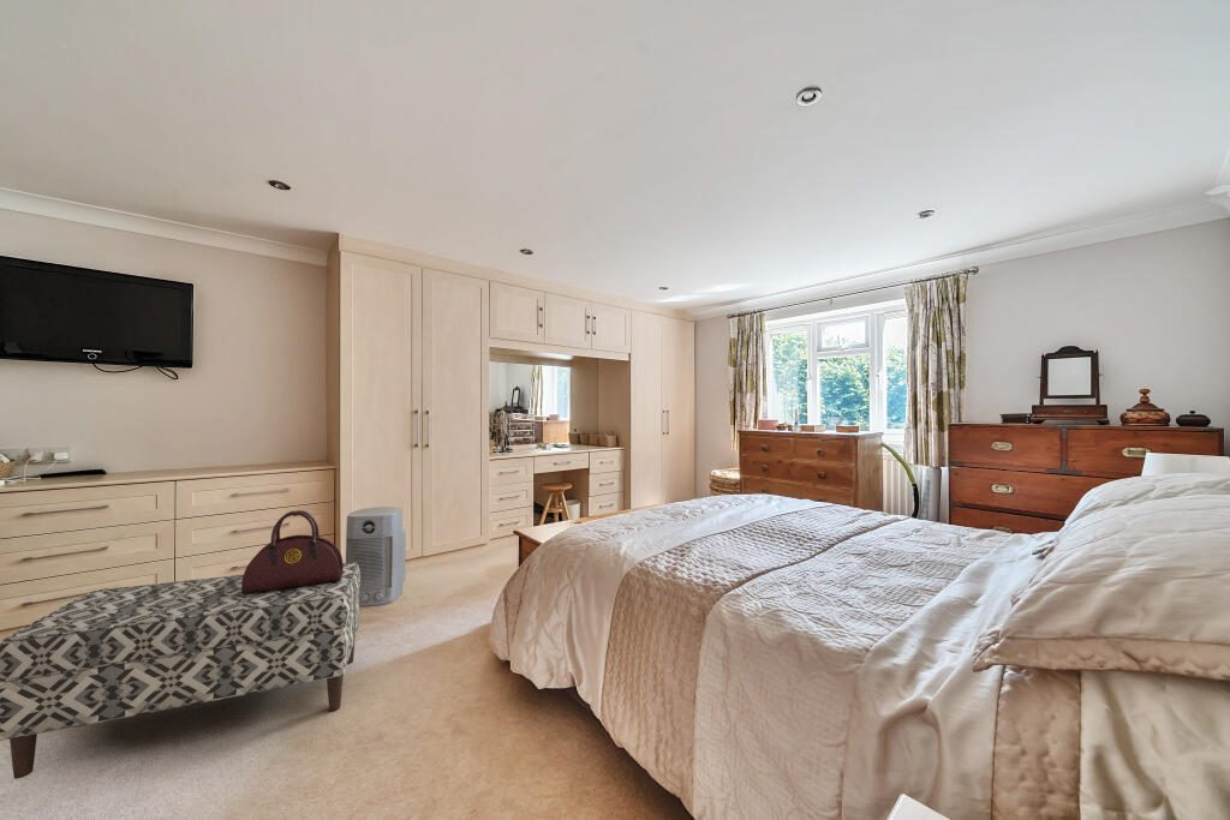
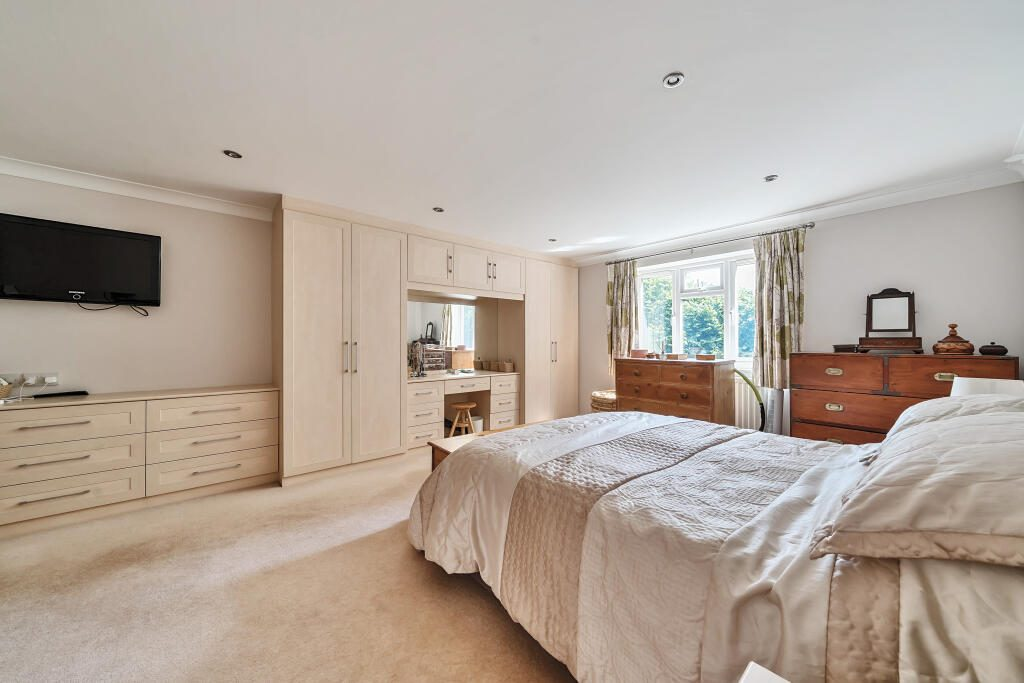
- air purifier [345,505,407,607]
- handbag [241,509,345,594]
- bench [0,562,360,780]
